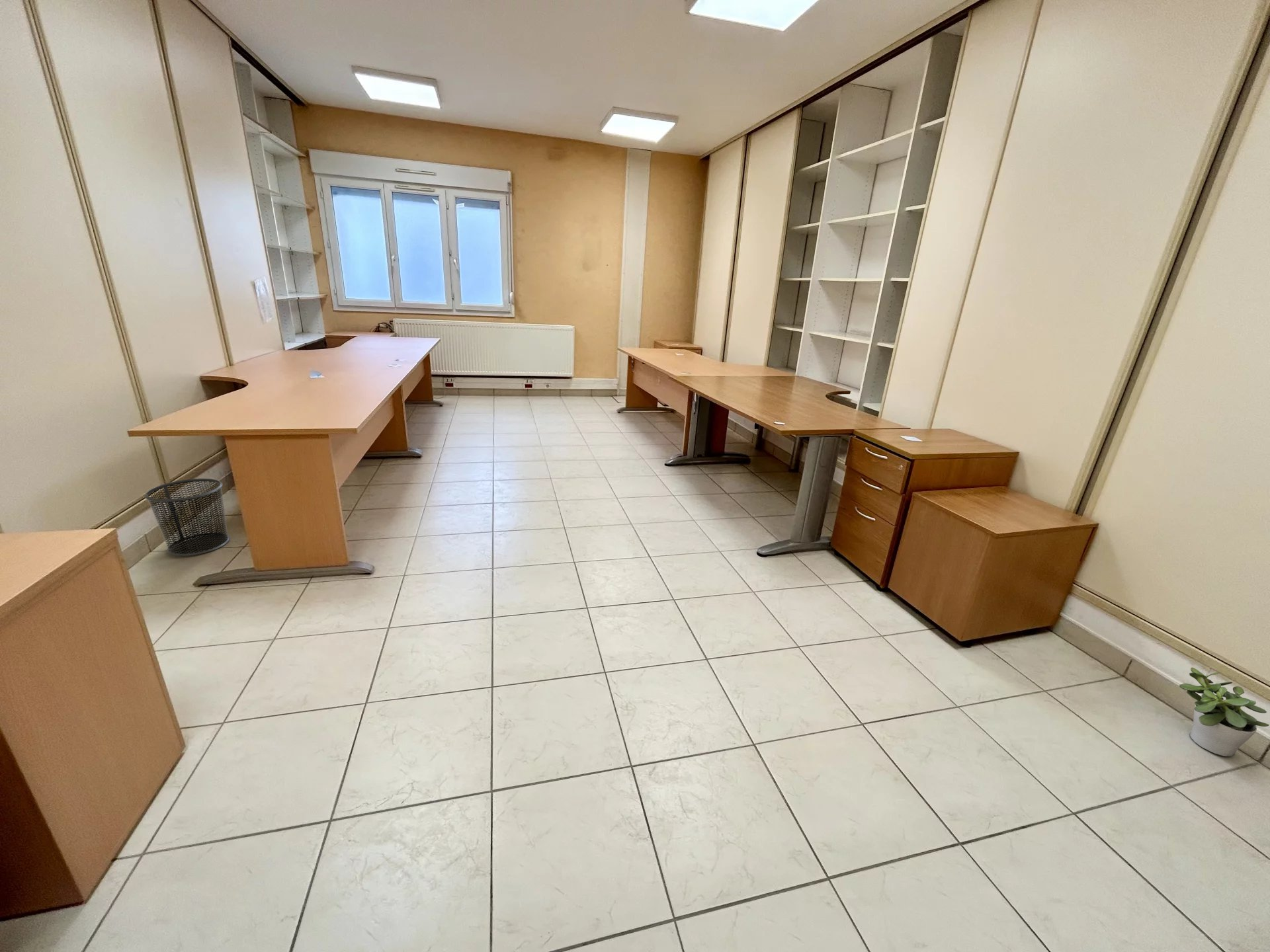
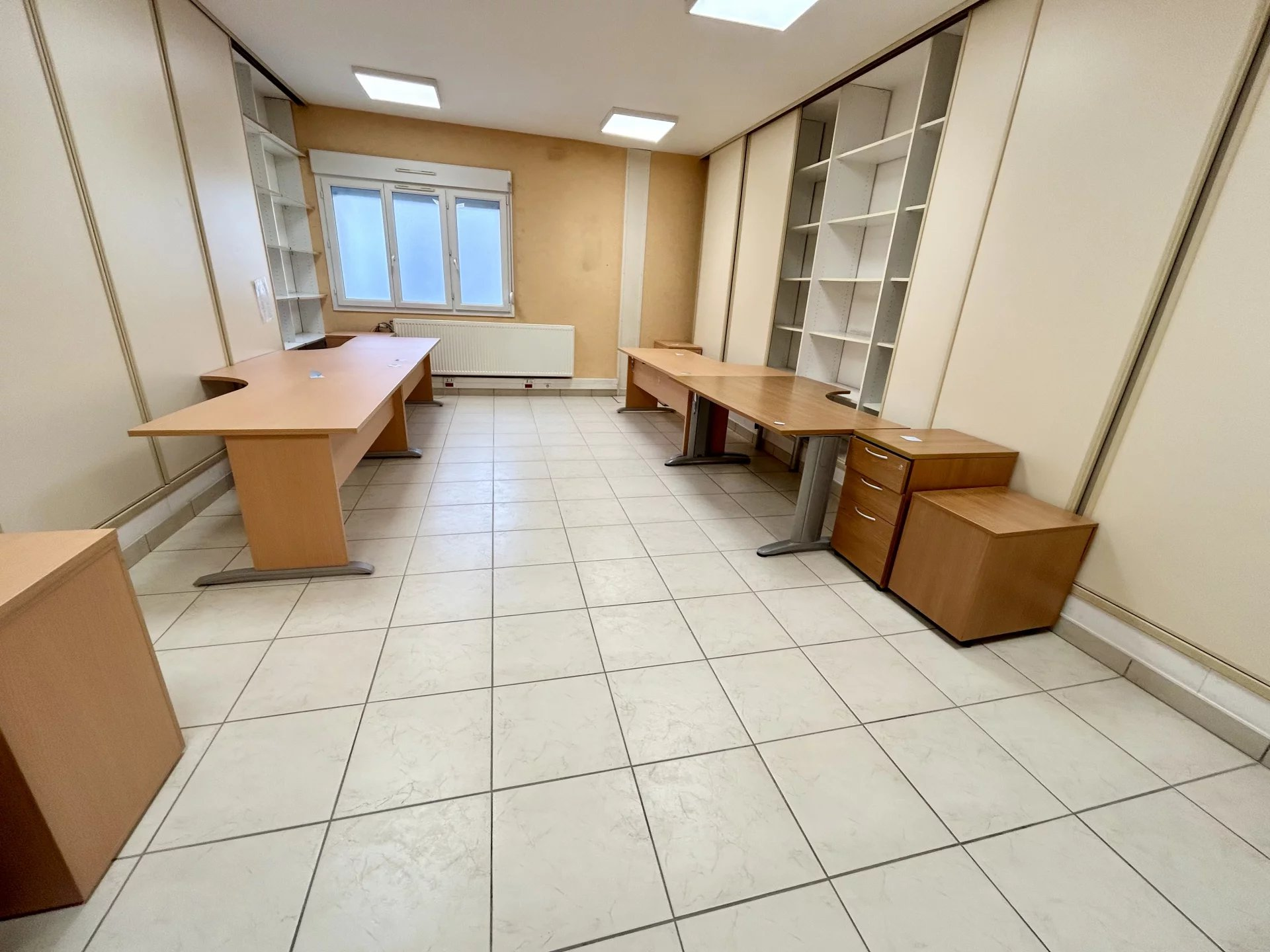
- potted plant [1179,667,1270,758]
- waste bin [144,478,230,557]
